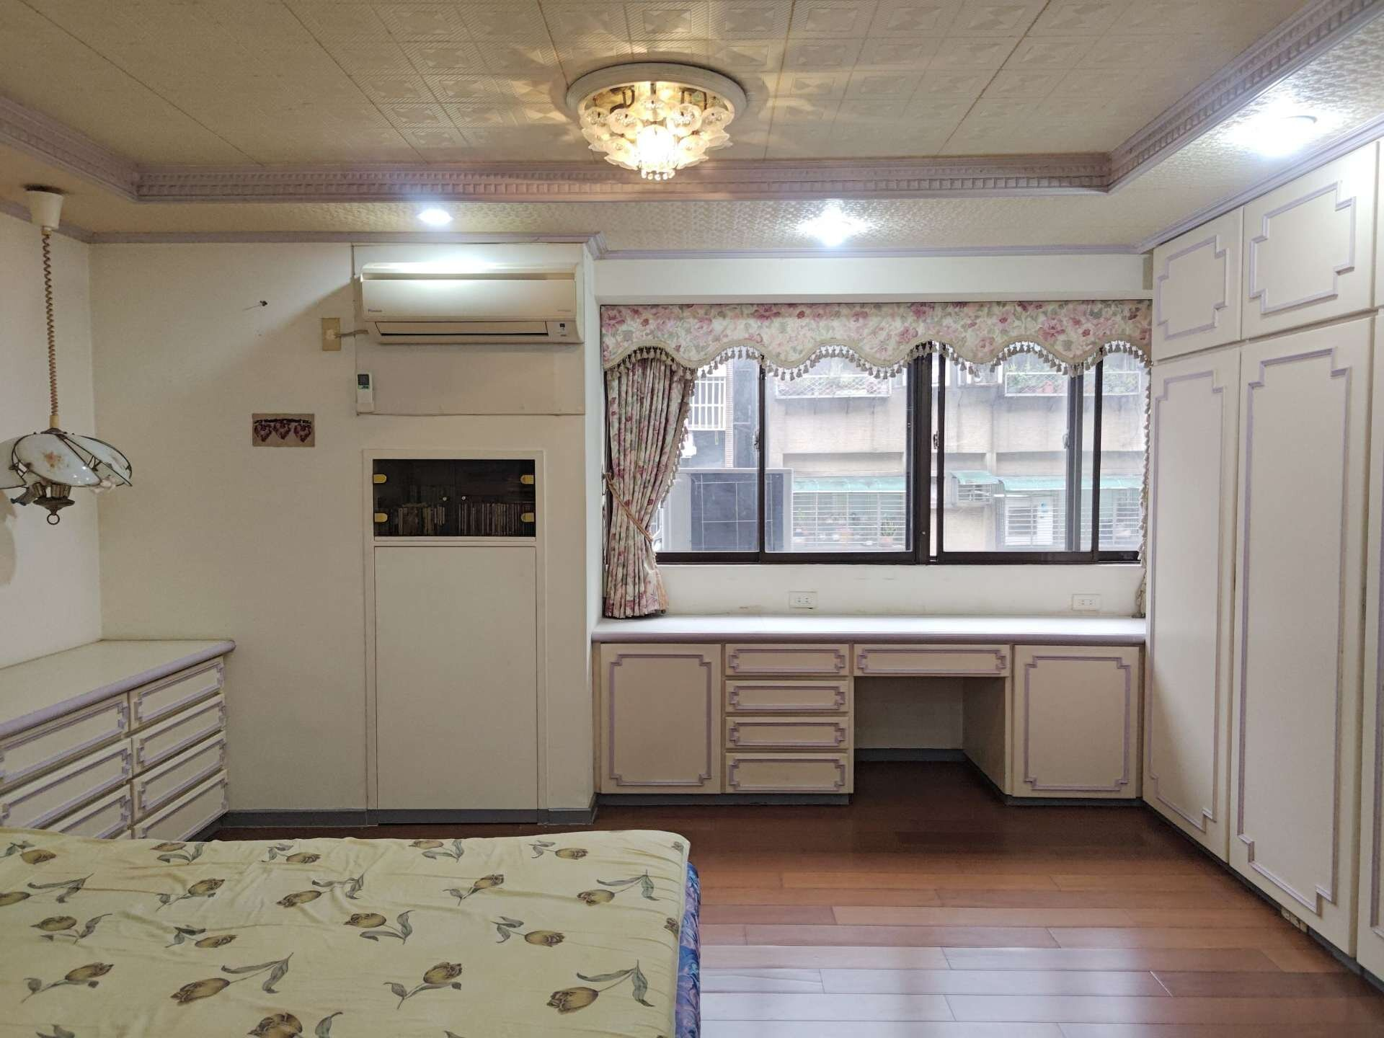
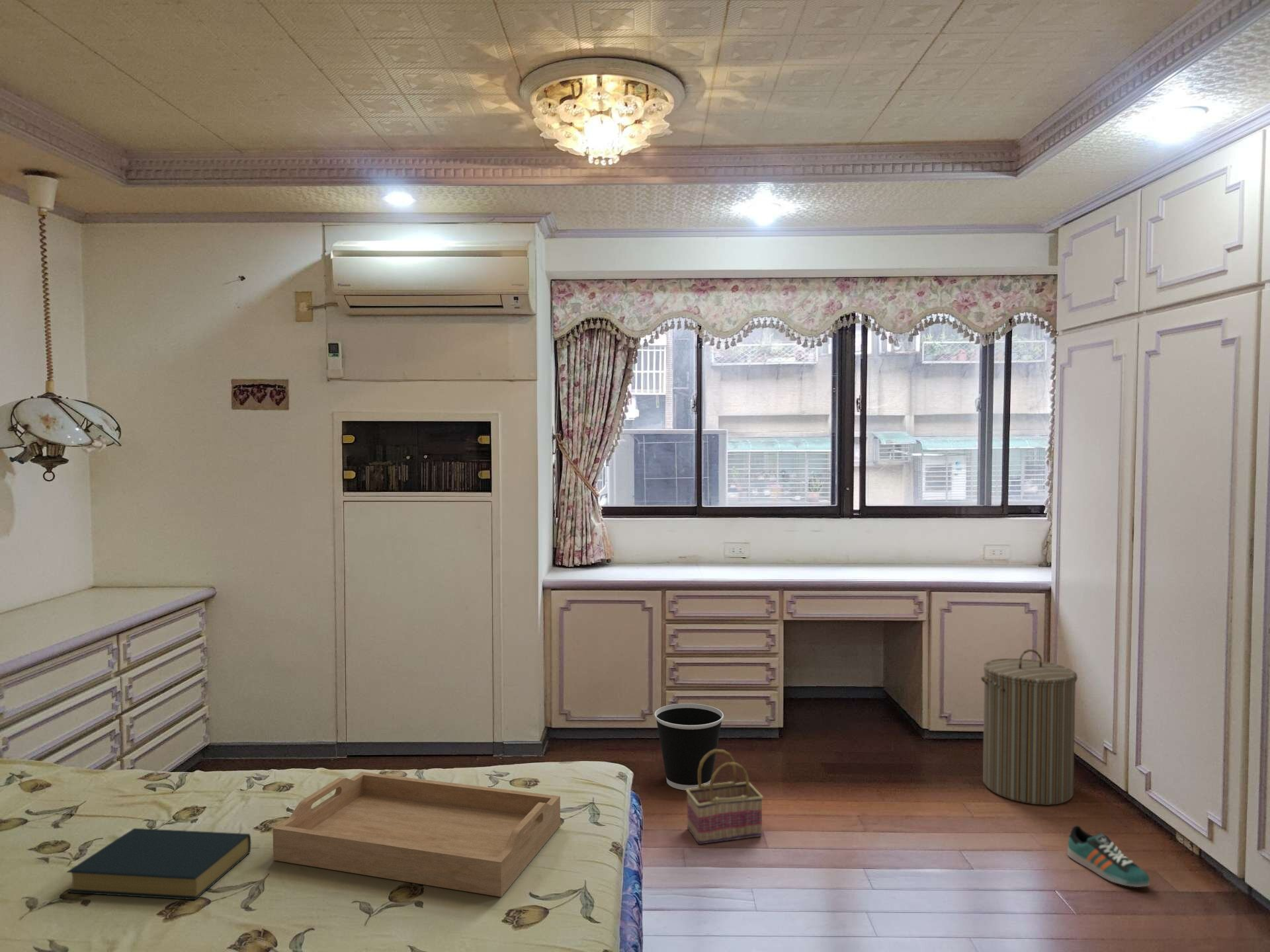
+ wastebasket [654,703,724,791]
+ laundry hamper [980,649,1078,806]
+ sneaker [1066,824,1150,888]
+ hardback book [66,828,251,900]
+ basket [685,749,764,845]
+ serving tray [272,772,561,898]
